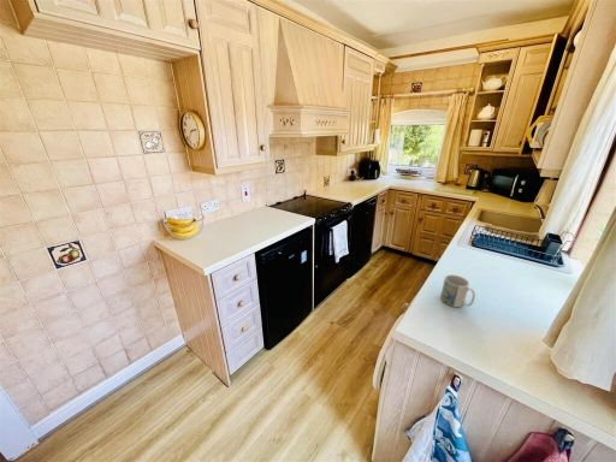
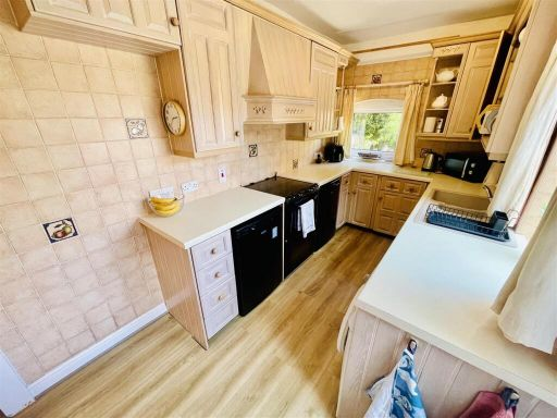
- mug [439,274,476,308]
